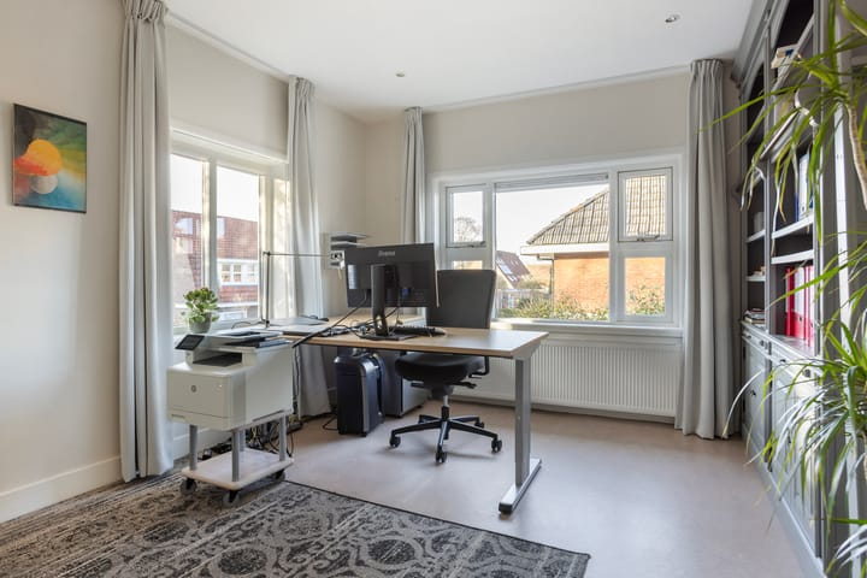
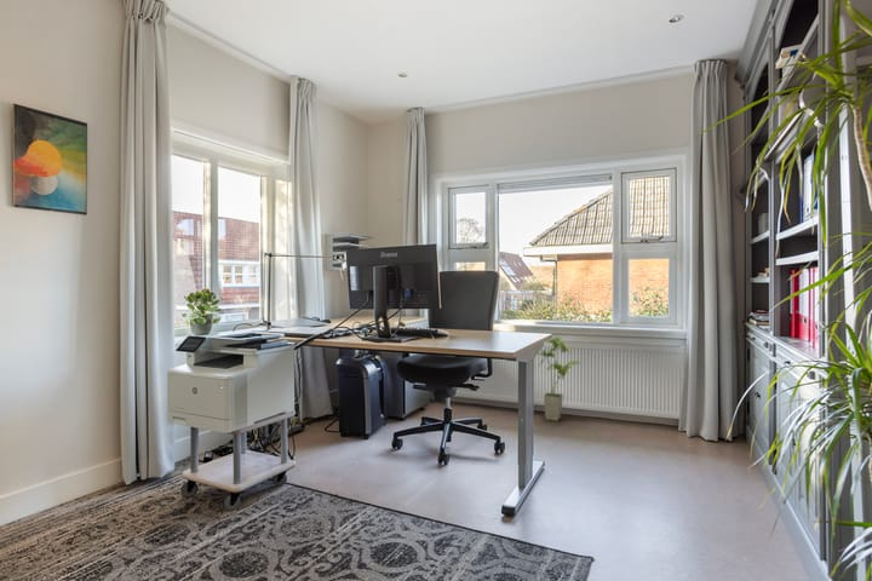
+ house plant [538,335,583,422]
